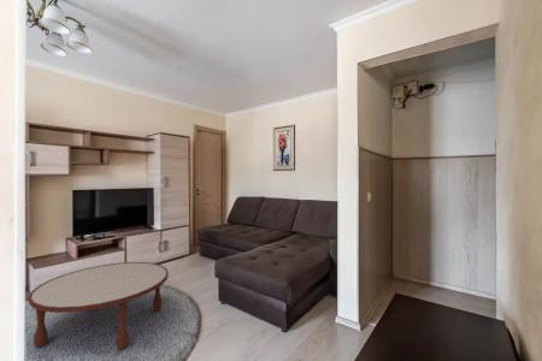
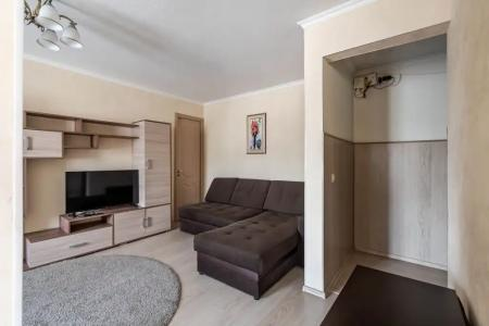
- coffee table [28,261,170,351]
